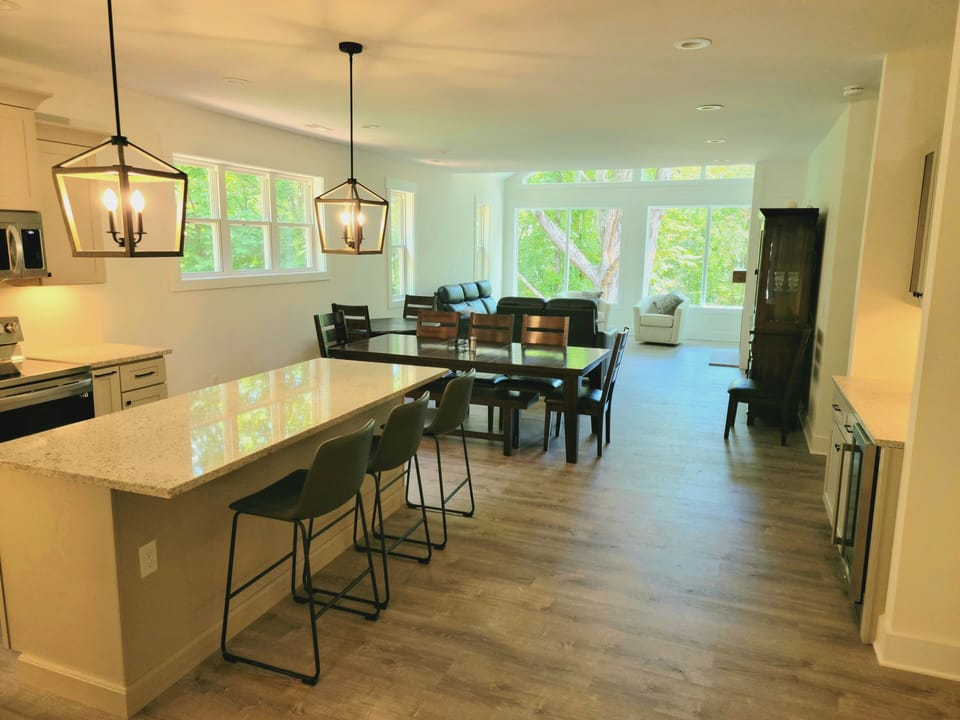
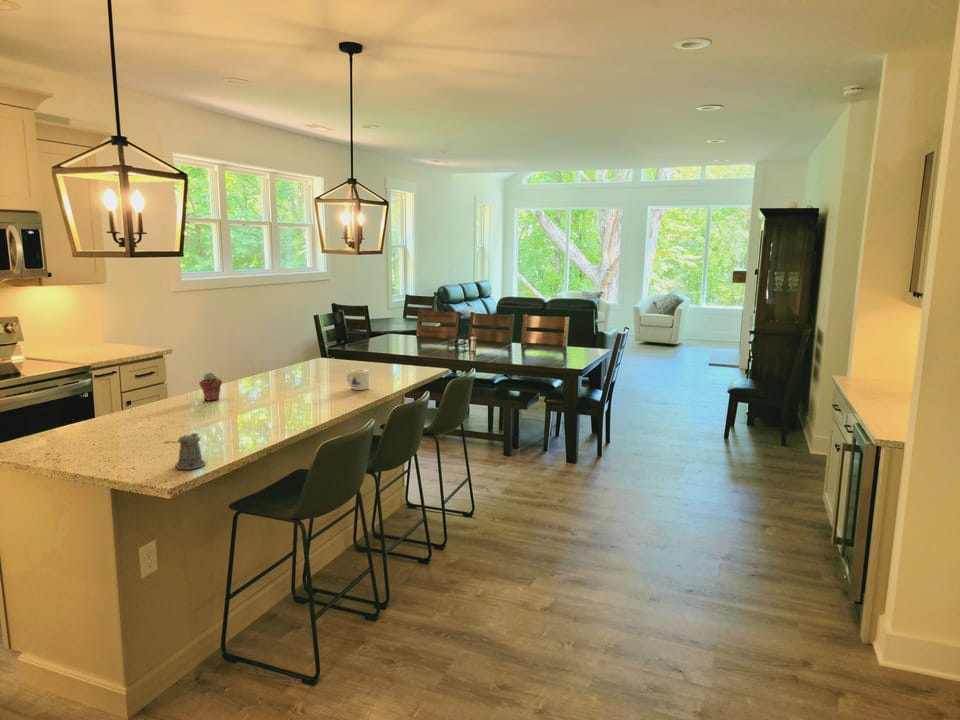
+ potted succulent [198,372,223,401]
+ mug [345,368,370,391]
+ pepper shaker [163,432,207,471]
